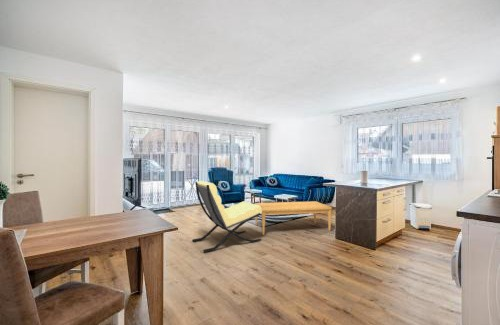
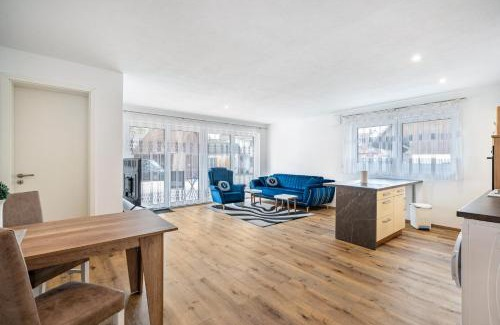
- lounge chair [191,180,262,254]
- coffee table [253,200,333,236]
